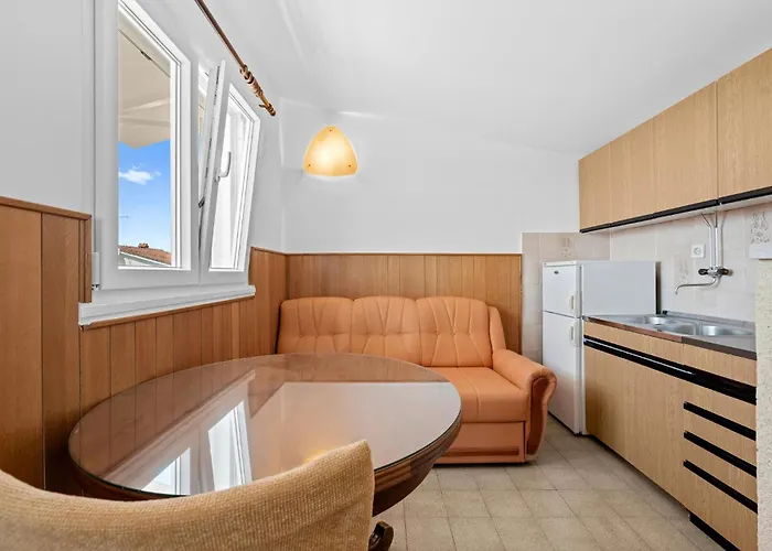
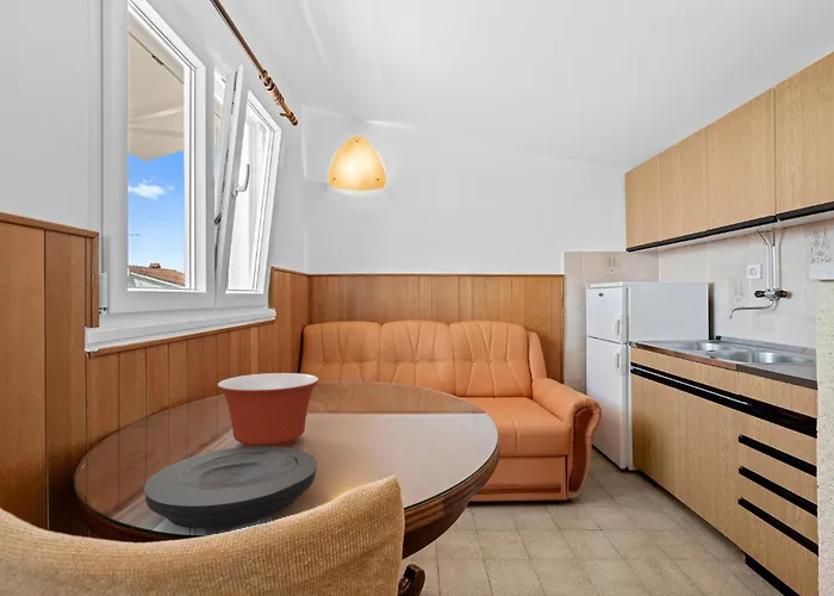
+ plate [143,446,318,530]
+ mixing bowl [216,372,320,447]
